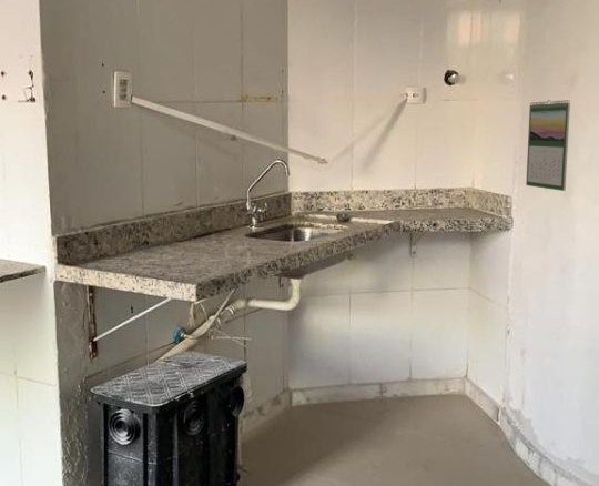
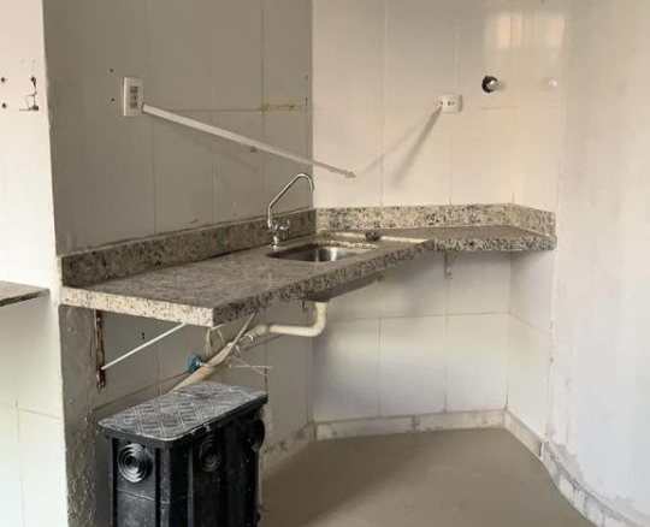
- calendar [525,99,571,192]
